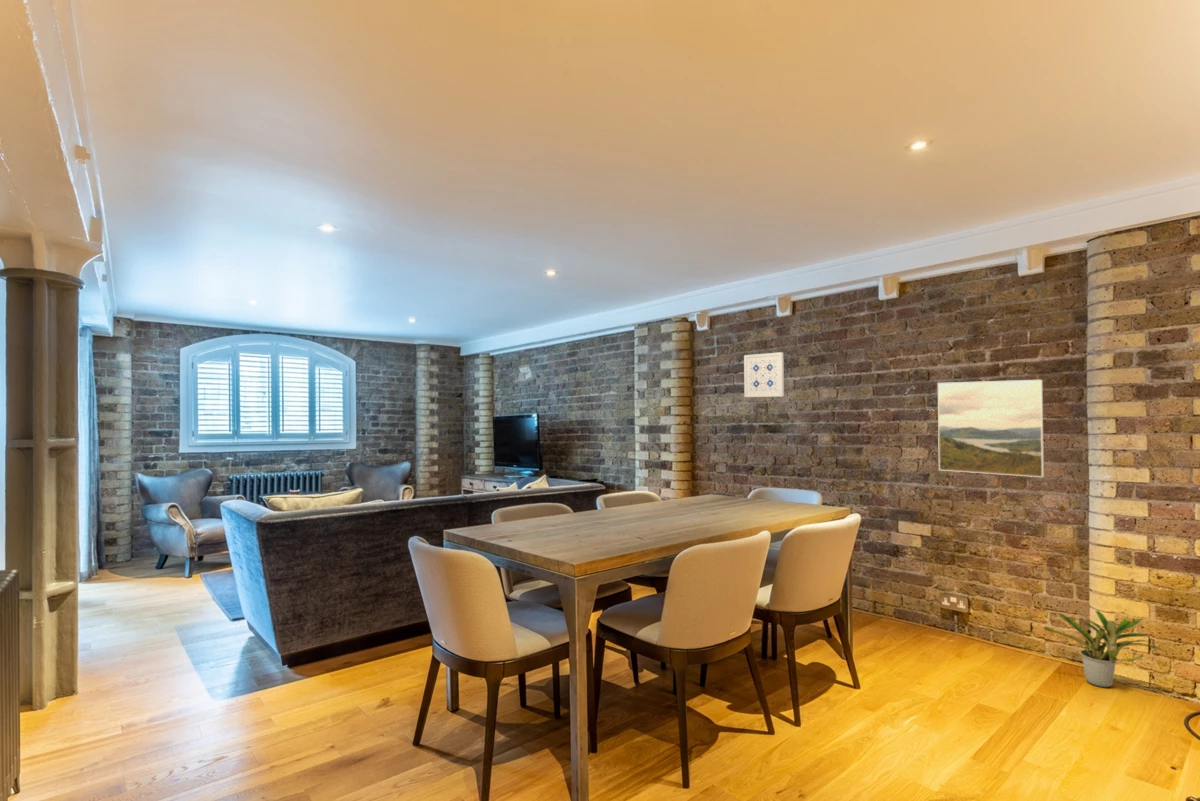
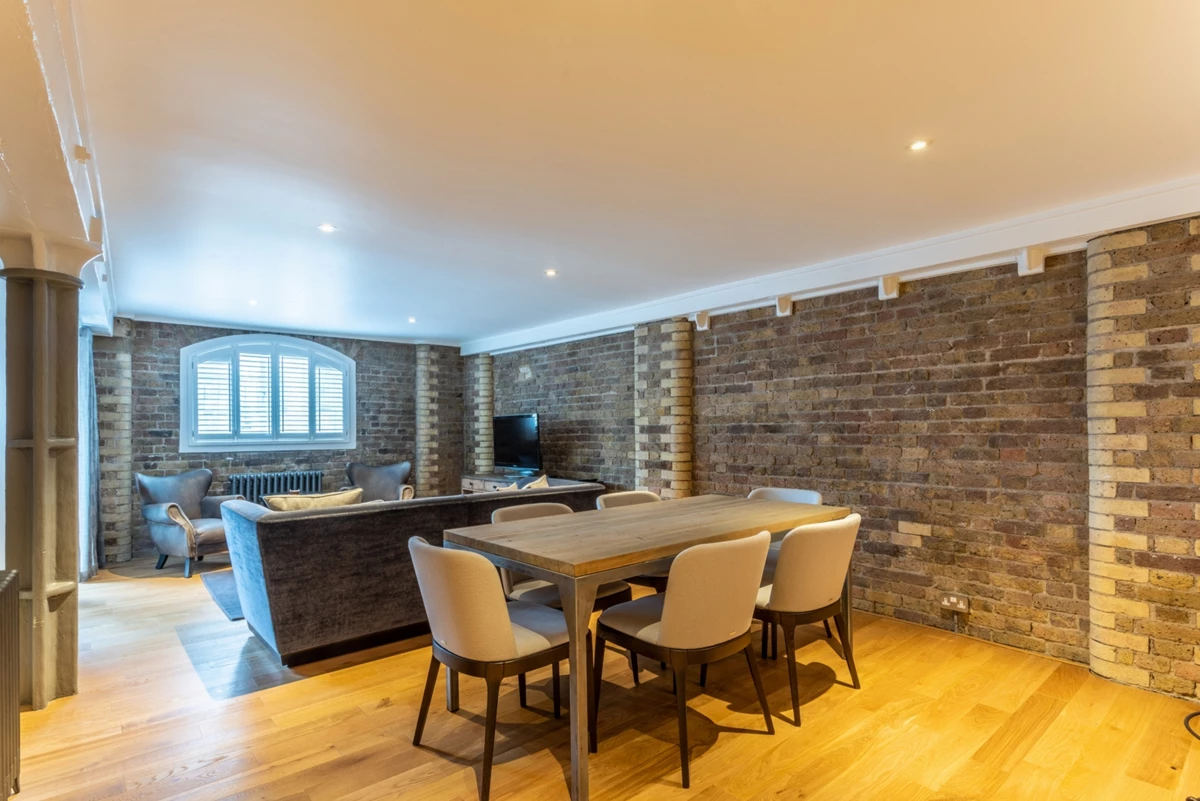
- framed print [937,379,1045,478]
- potted plant [1043,610,1168,689]
- wall art [743,351,785,398]
